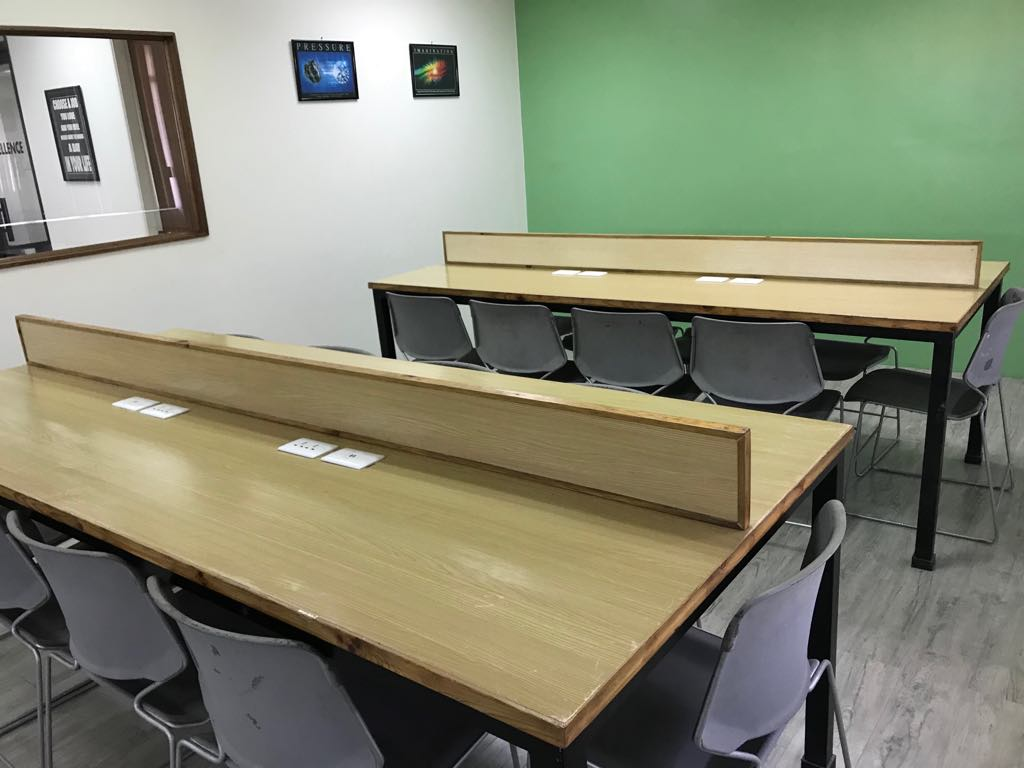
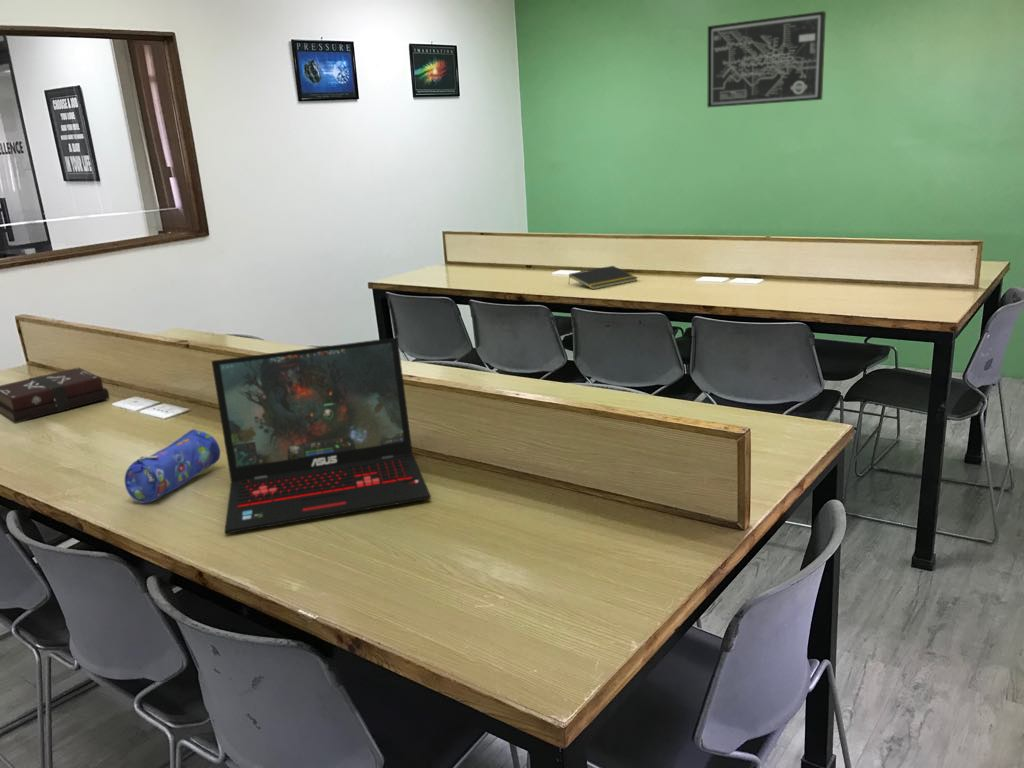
+ notepad [567,265,638,290]
+ pencil case [124,428,221,504]
+ laptop [211,336,432,534]
+ hardback book [0,366,110,424]
+ wall art [706,10,827,108]
